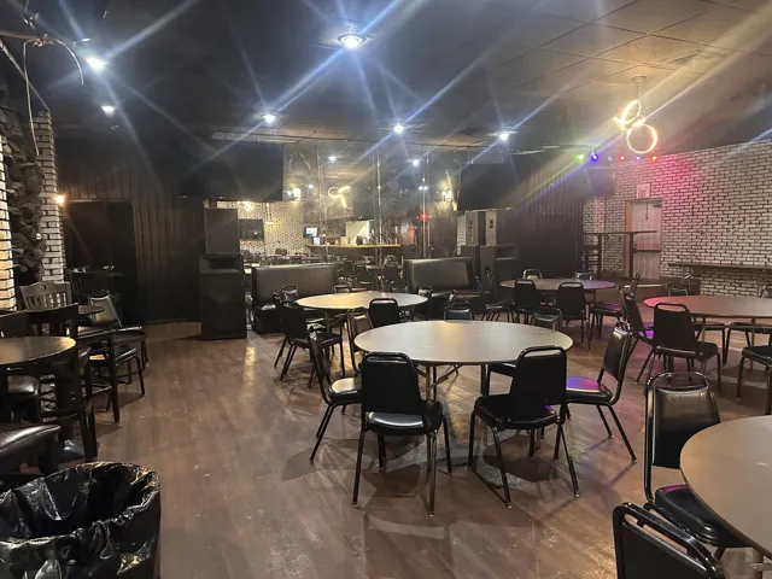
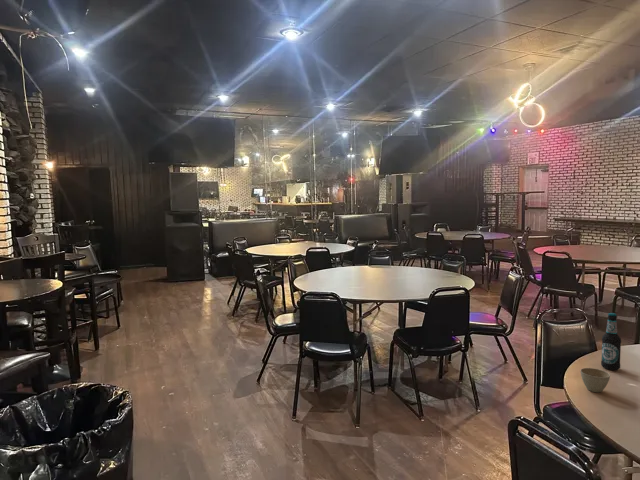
+ flower pot [579,367,611,393]
+ bottle [600,312,622,371]
